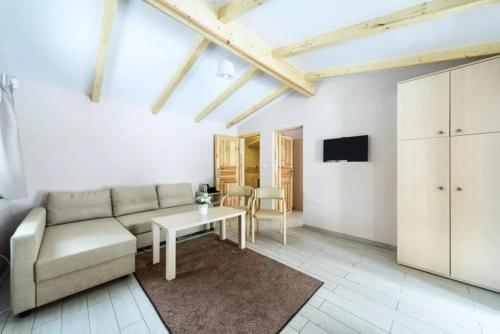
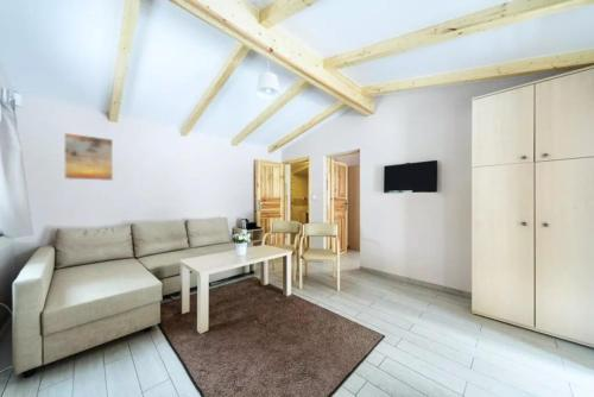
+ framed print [63,132,114,182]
